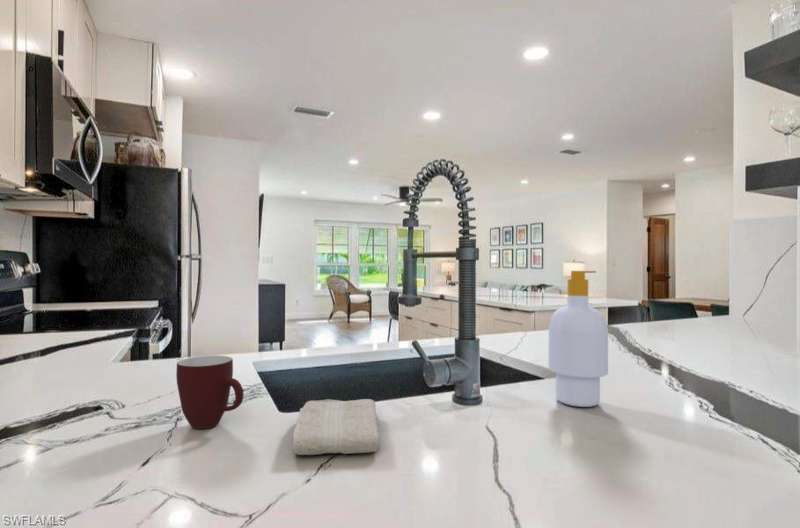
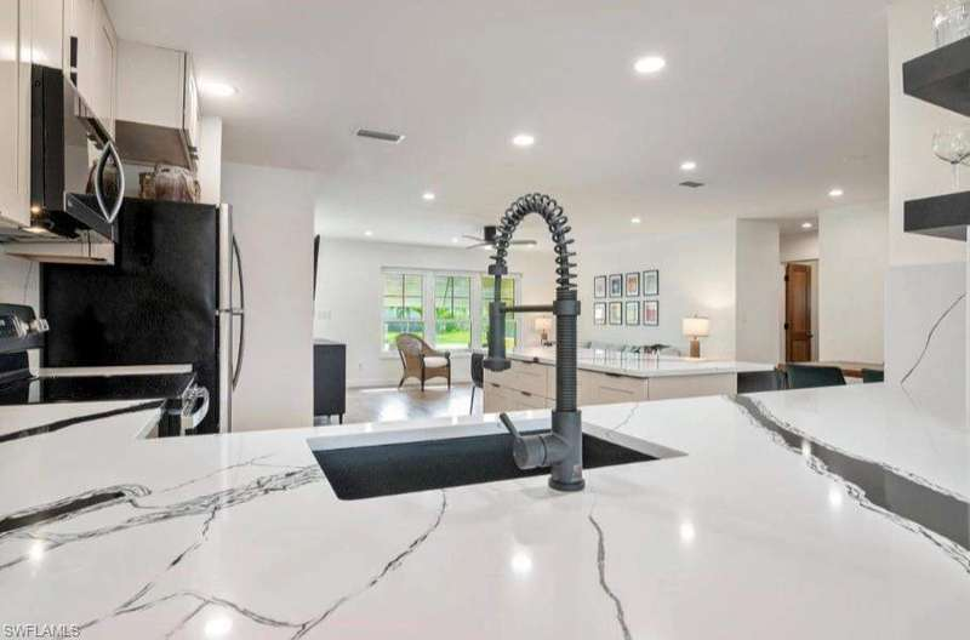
- soap bottle [548,270,609,408]
- washcloth [291,398,382,456]
- mug [175,355,245,430]
